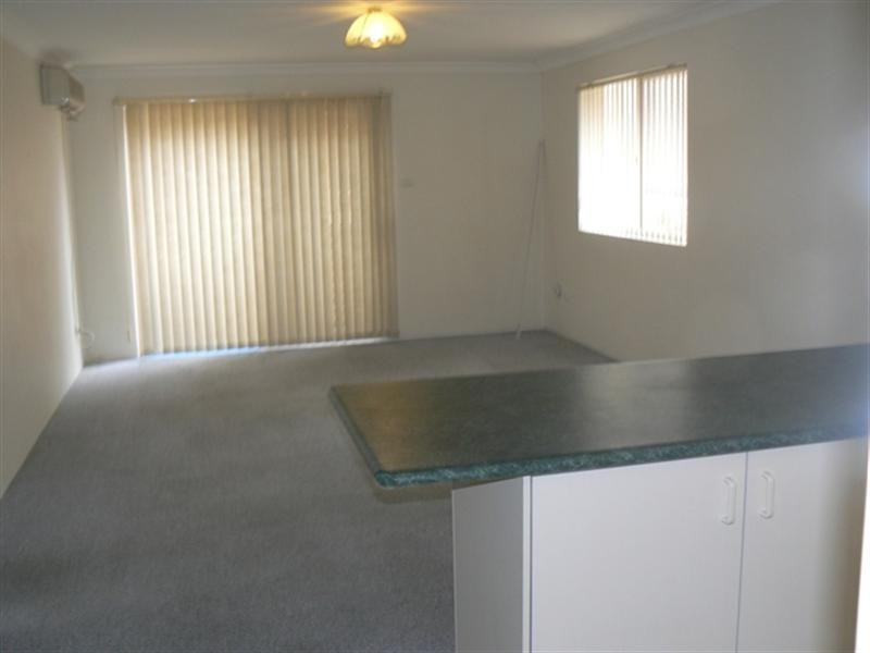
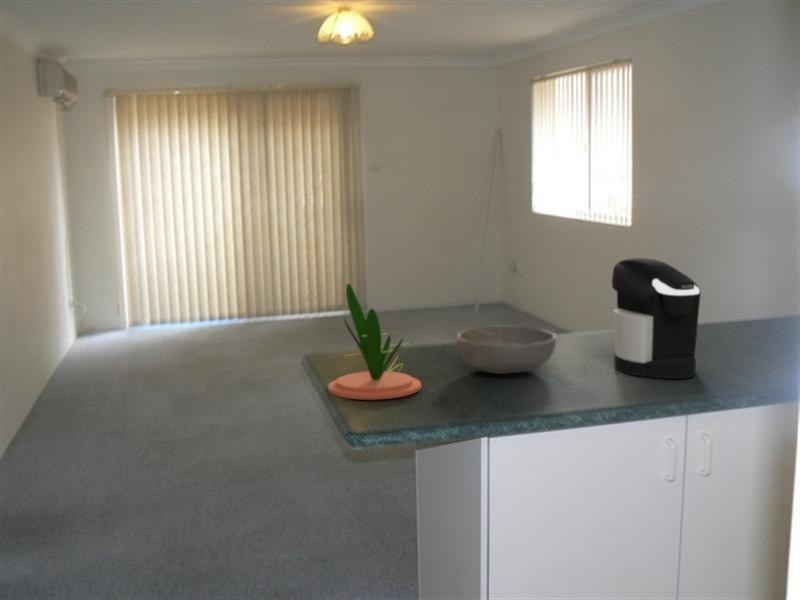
+ bowl [456,325,557,375]
+ plant [327,283,422,401]
+ coffee maker [610,257,702,380]
